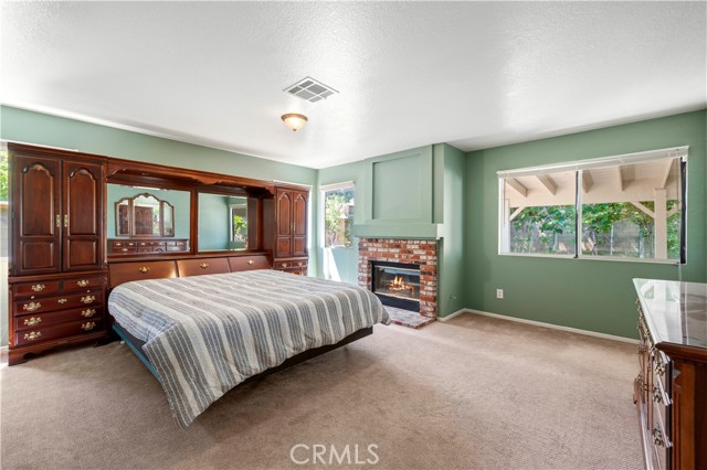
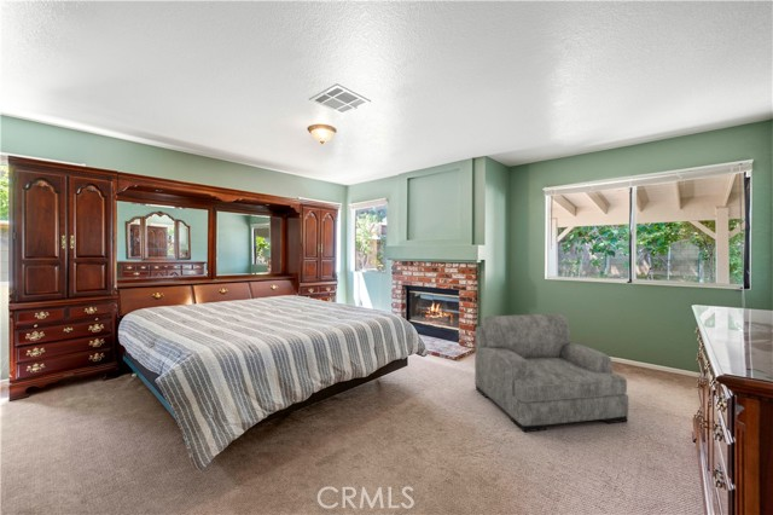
+ armchair [473,313,629,433]
